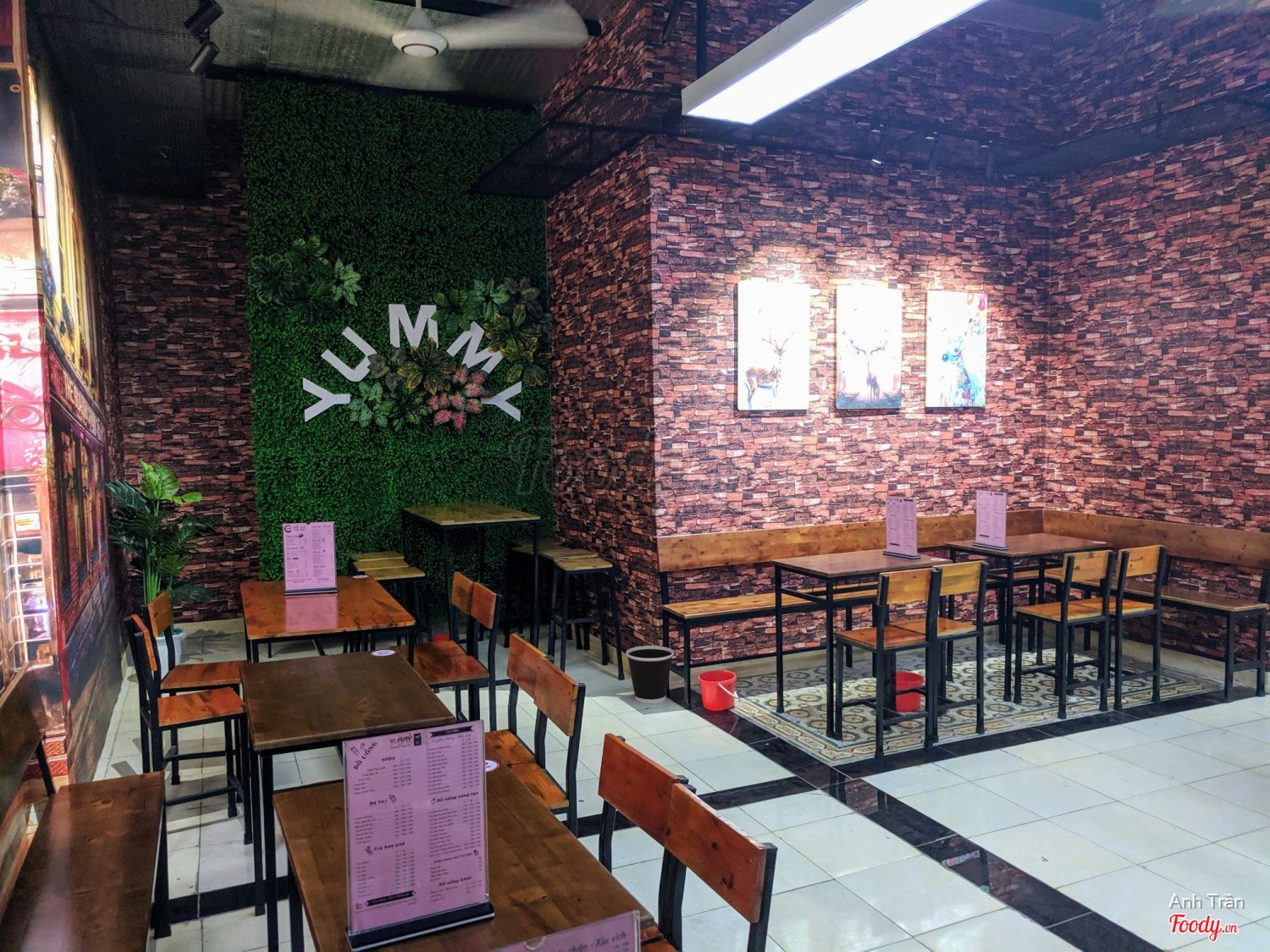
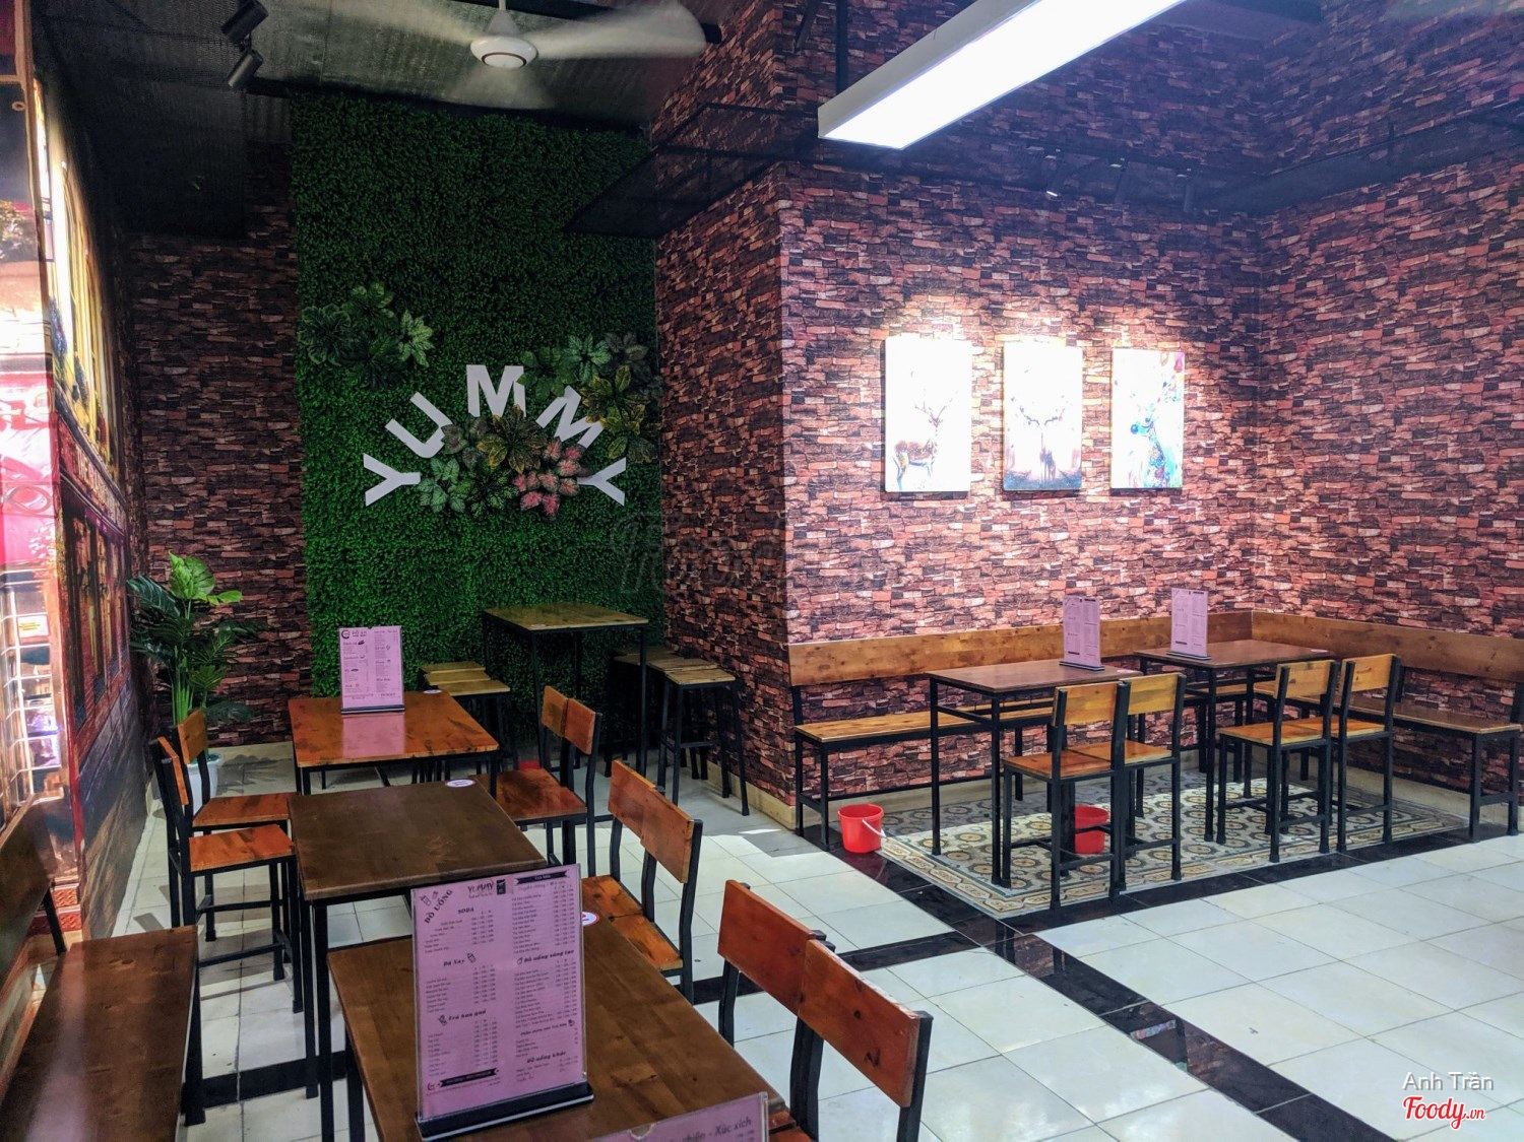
- wastebasket [626,645,675,704]
